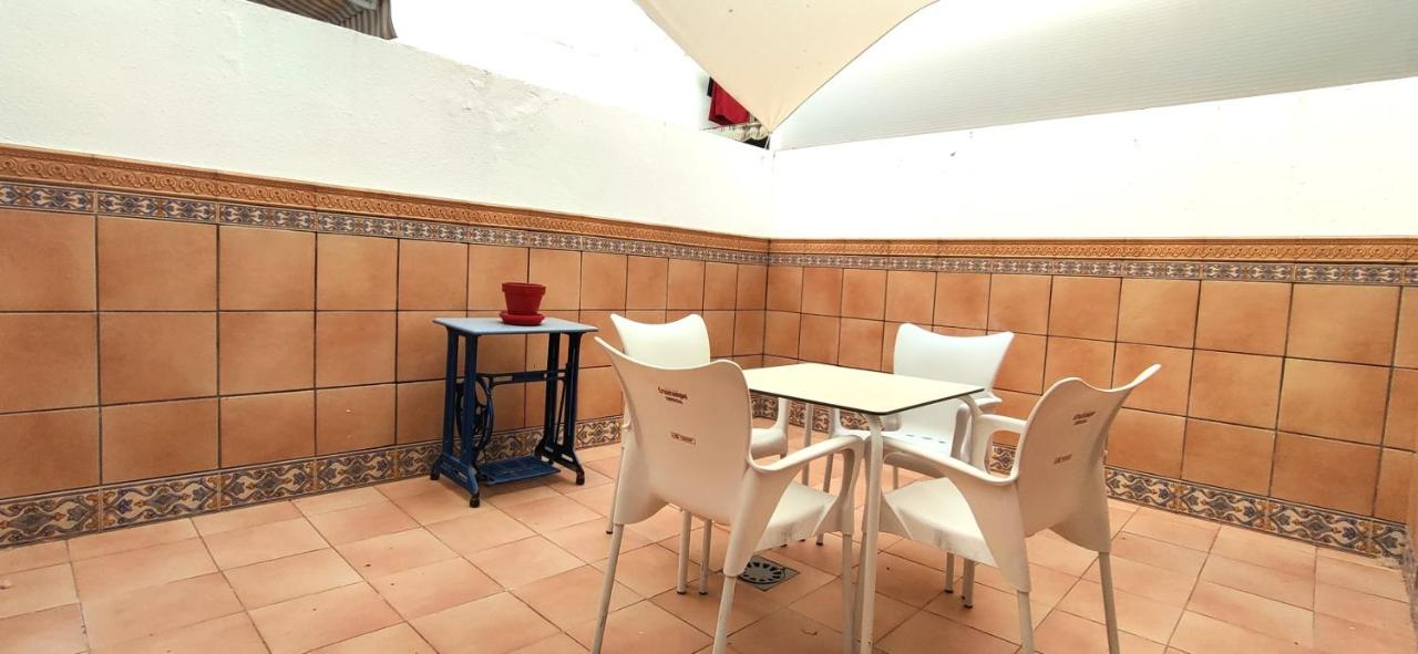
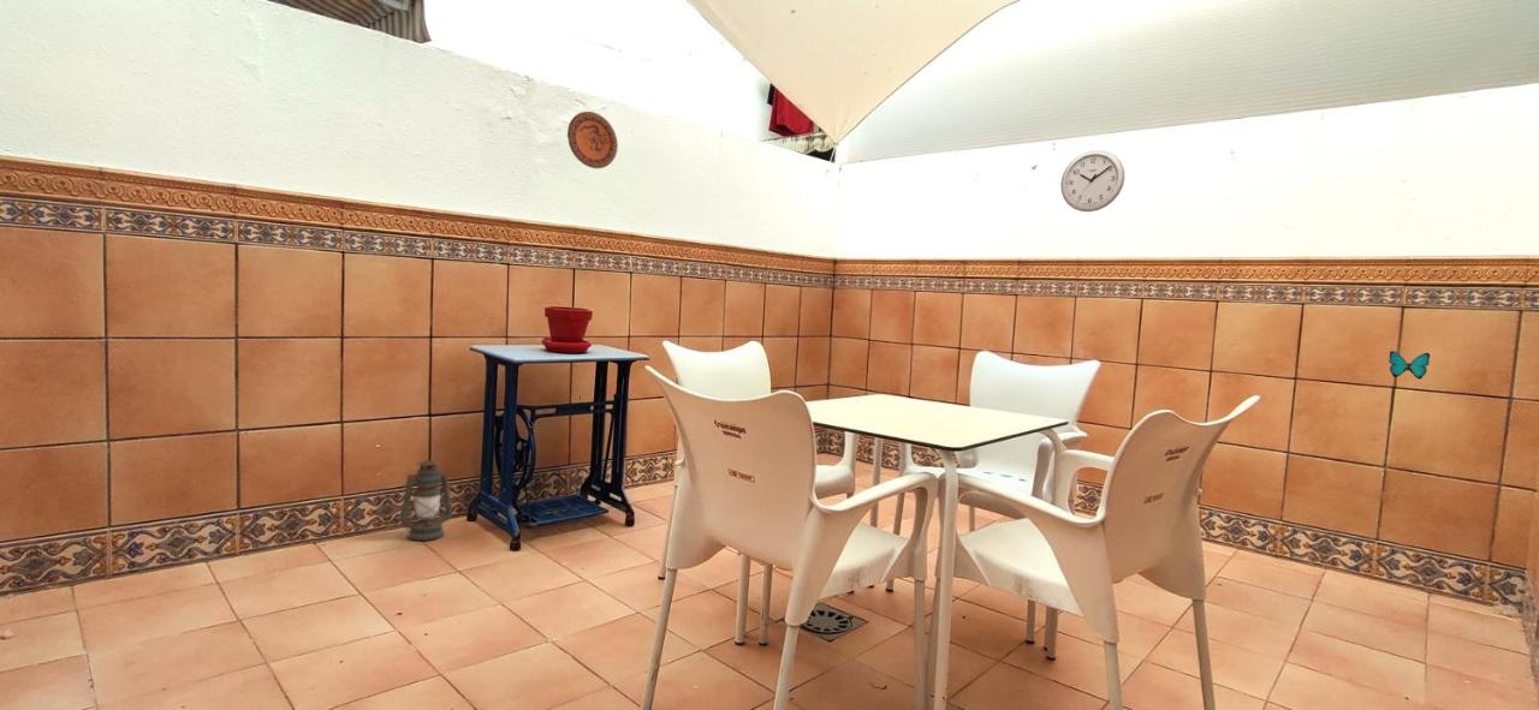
+ decorative plate [566,111,619,169]
+ lantern [398,459,453,542]
+ wall clock [1059,149,1125,213]
+ decorative butterfly [1388,350,1431,381]
